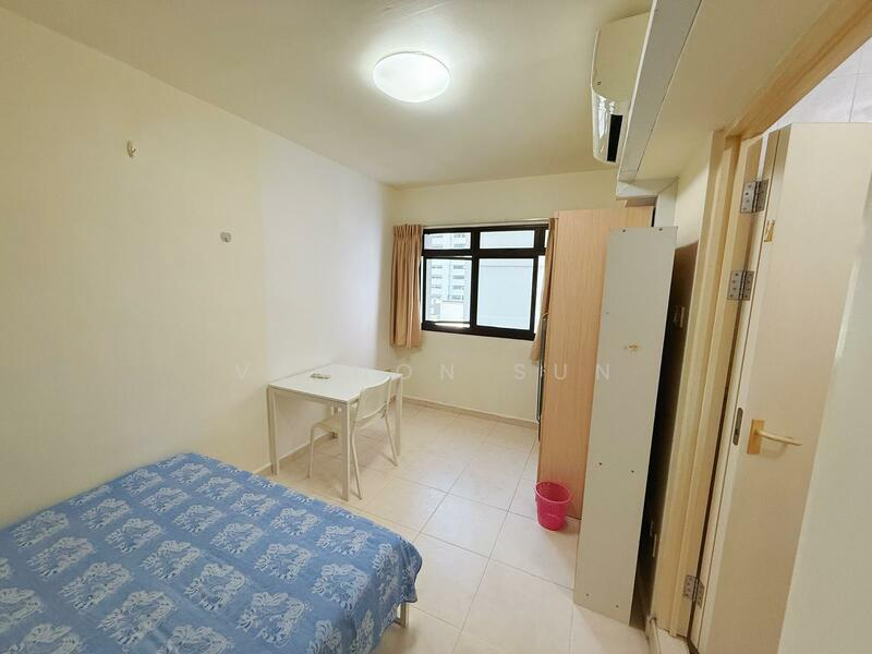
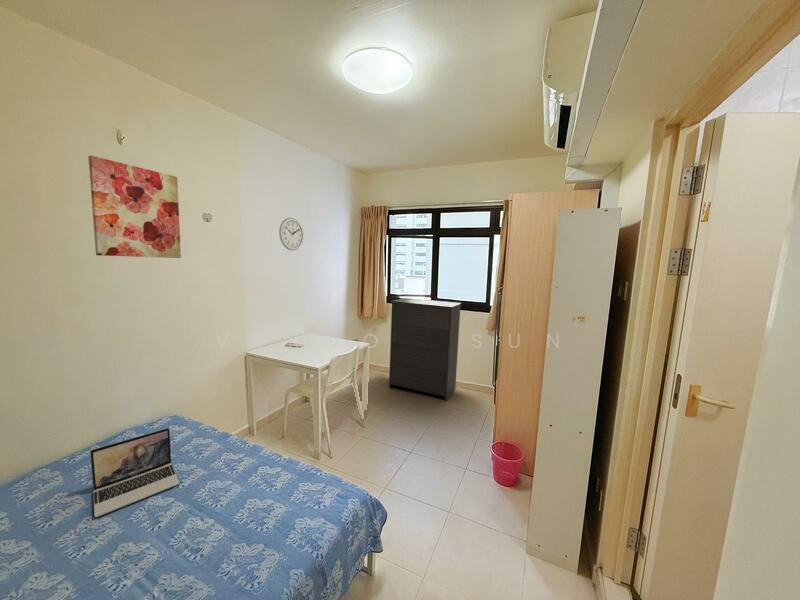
+ wall clock [278,217,305,251]
+ laptop [89,427,180,518]
+ dresser [388,297,462,402]
+ wall art [88,155,182,259]
